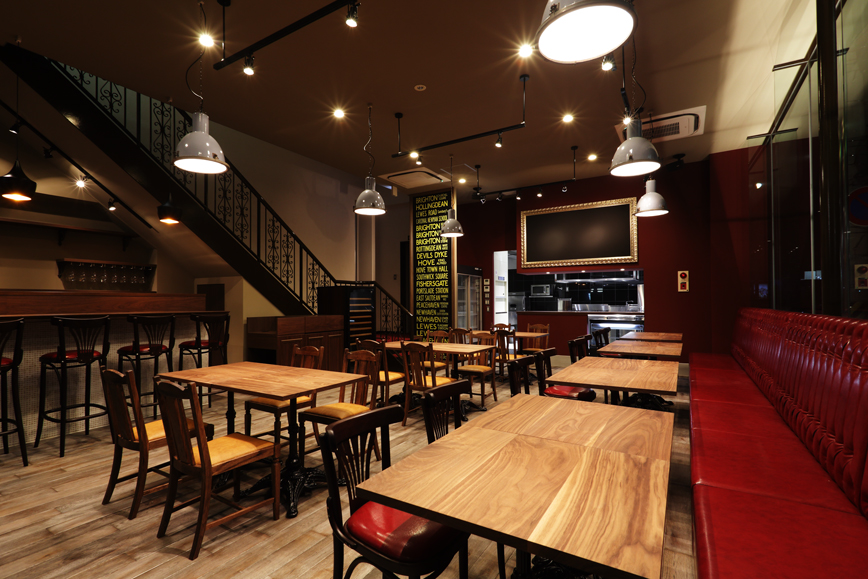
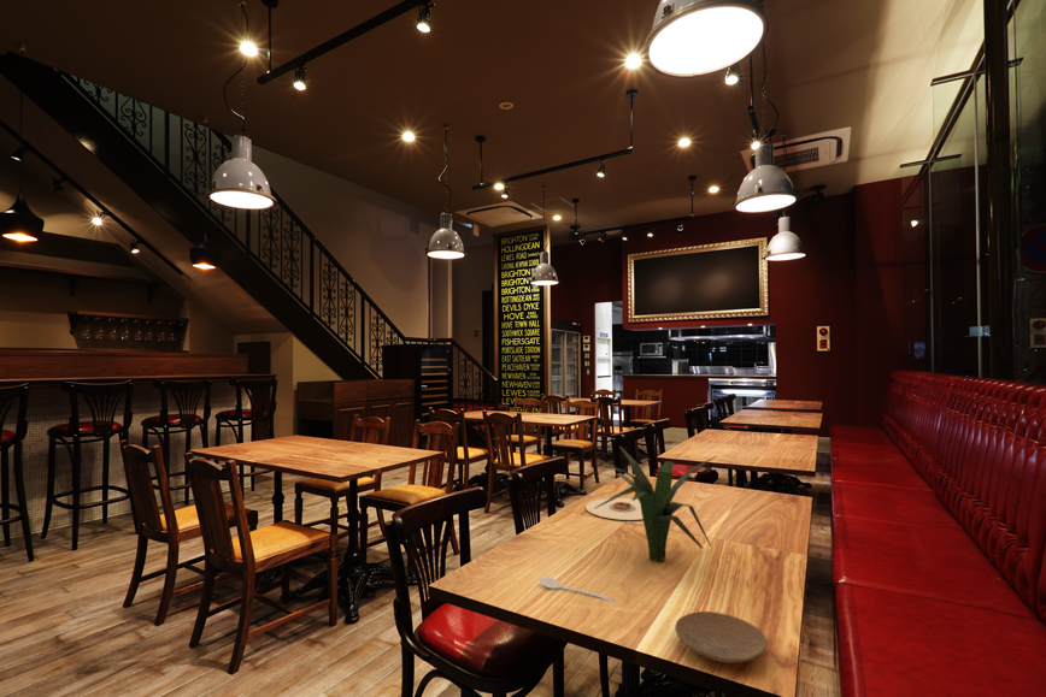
+ plate [674,610,769,664]
+ plate [584,497,644,521]
+ plant [594,445,717,563]
+ stirrer [539,577,617,603]
